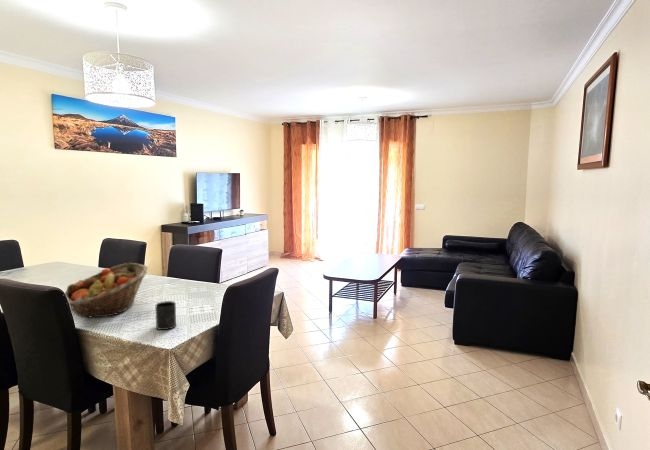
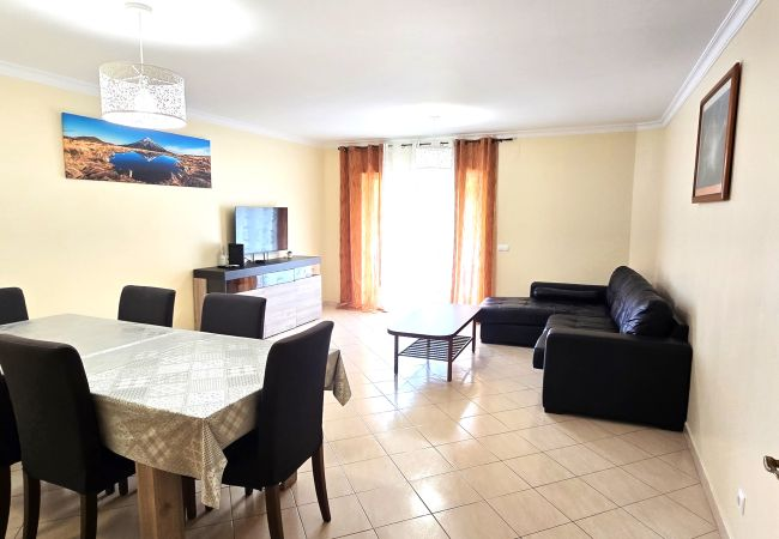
- mug [155,300,177,331]
- fruit basket [64,262,149,318]
